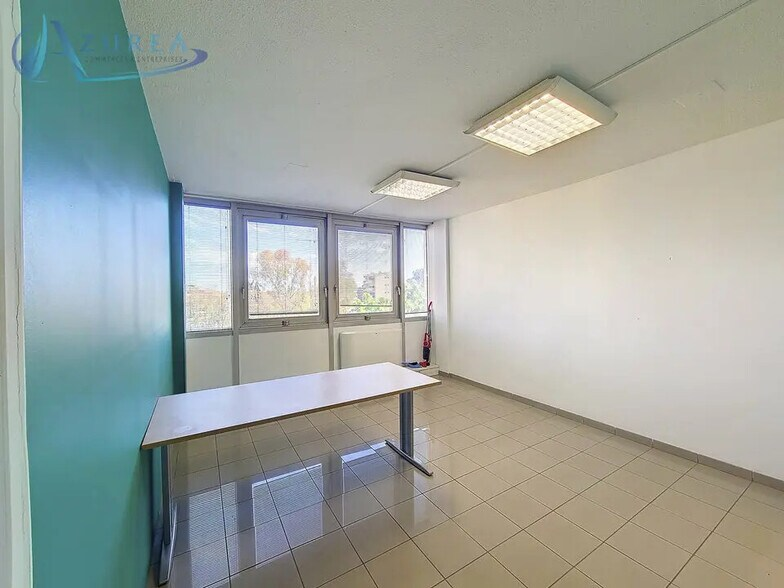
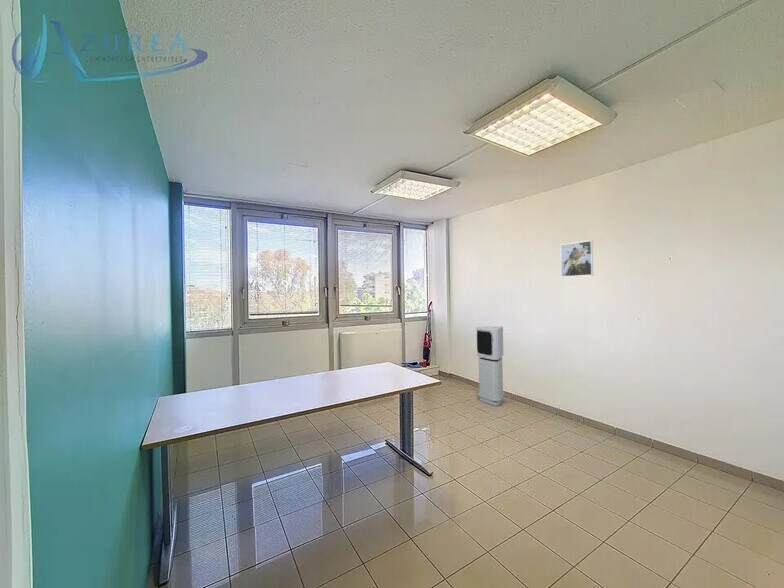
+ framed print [560,239,594,279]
+ air purifier [475,325,505,407]
